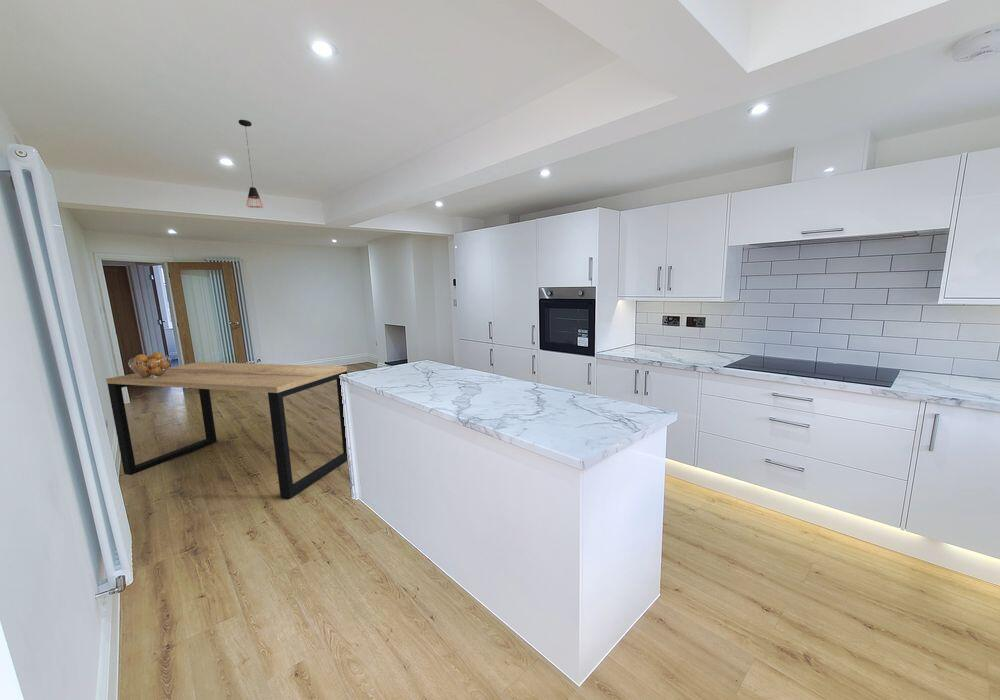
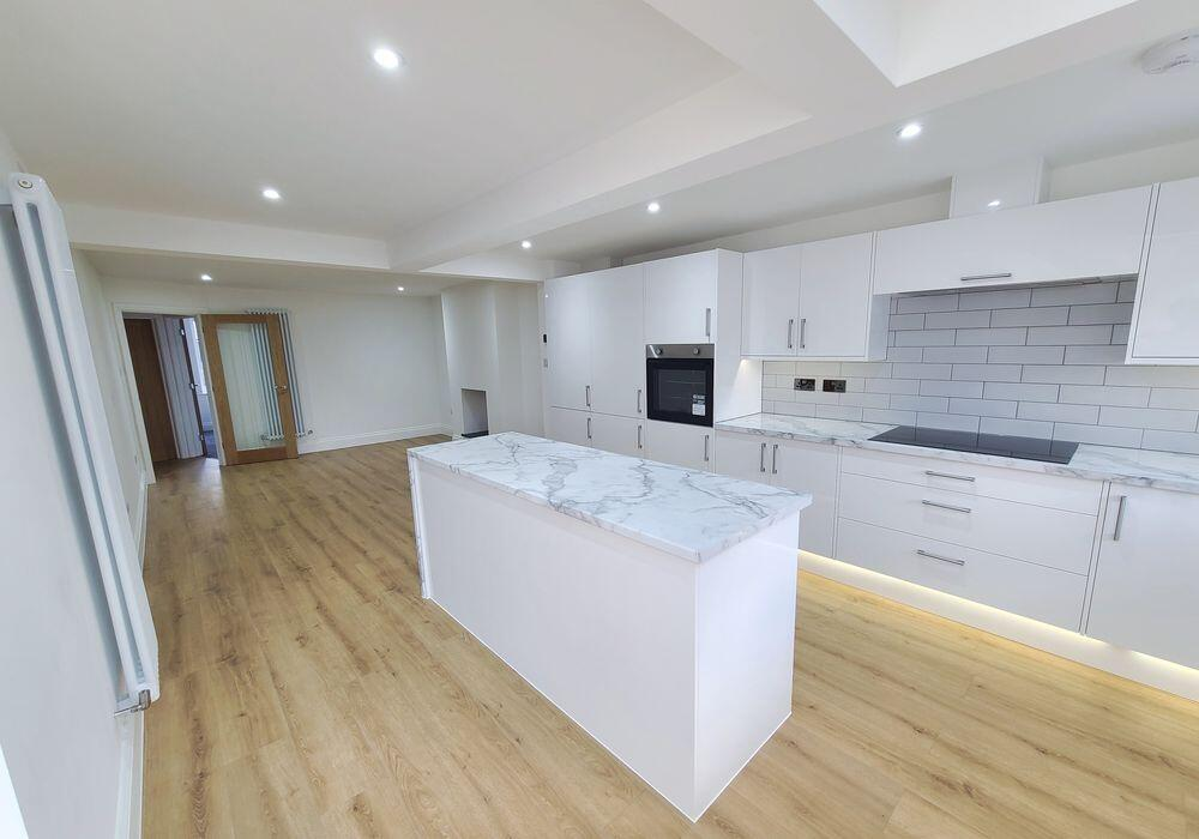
- fruit basket [127,351,172,378]
- dining table [105,361,348,499]
- pendant light [238,119,265,209]
